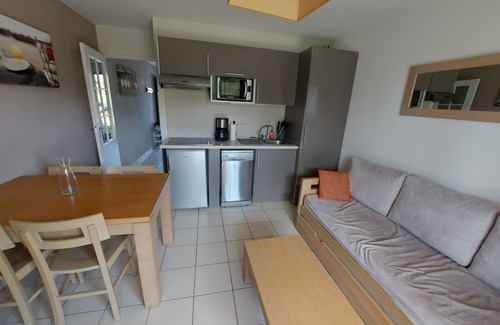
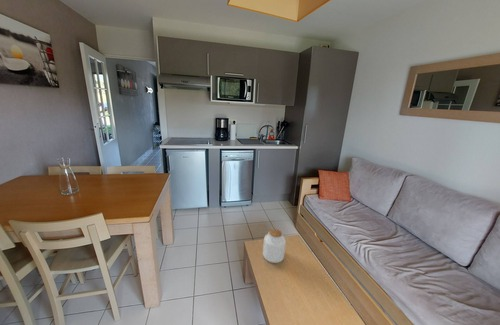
+ jar [262,228,287,264]
